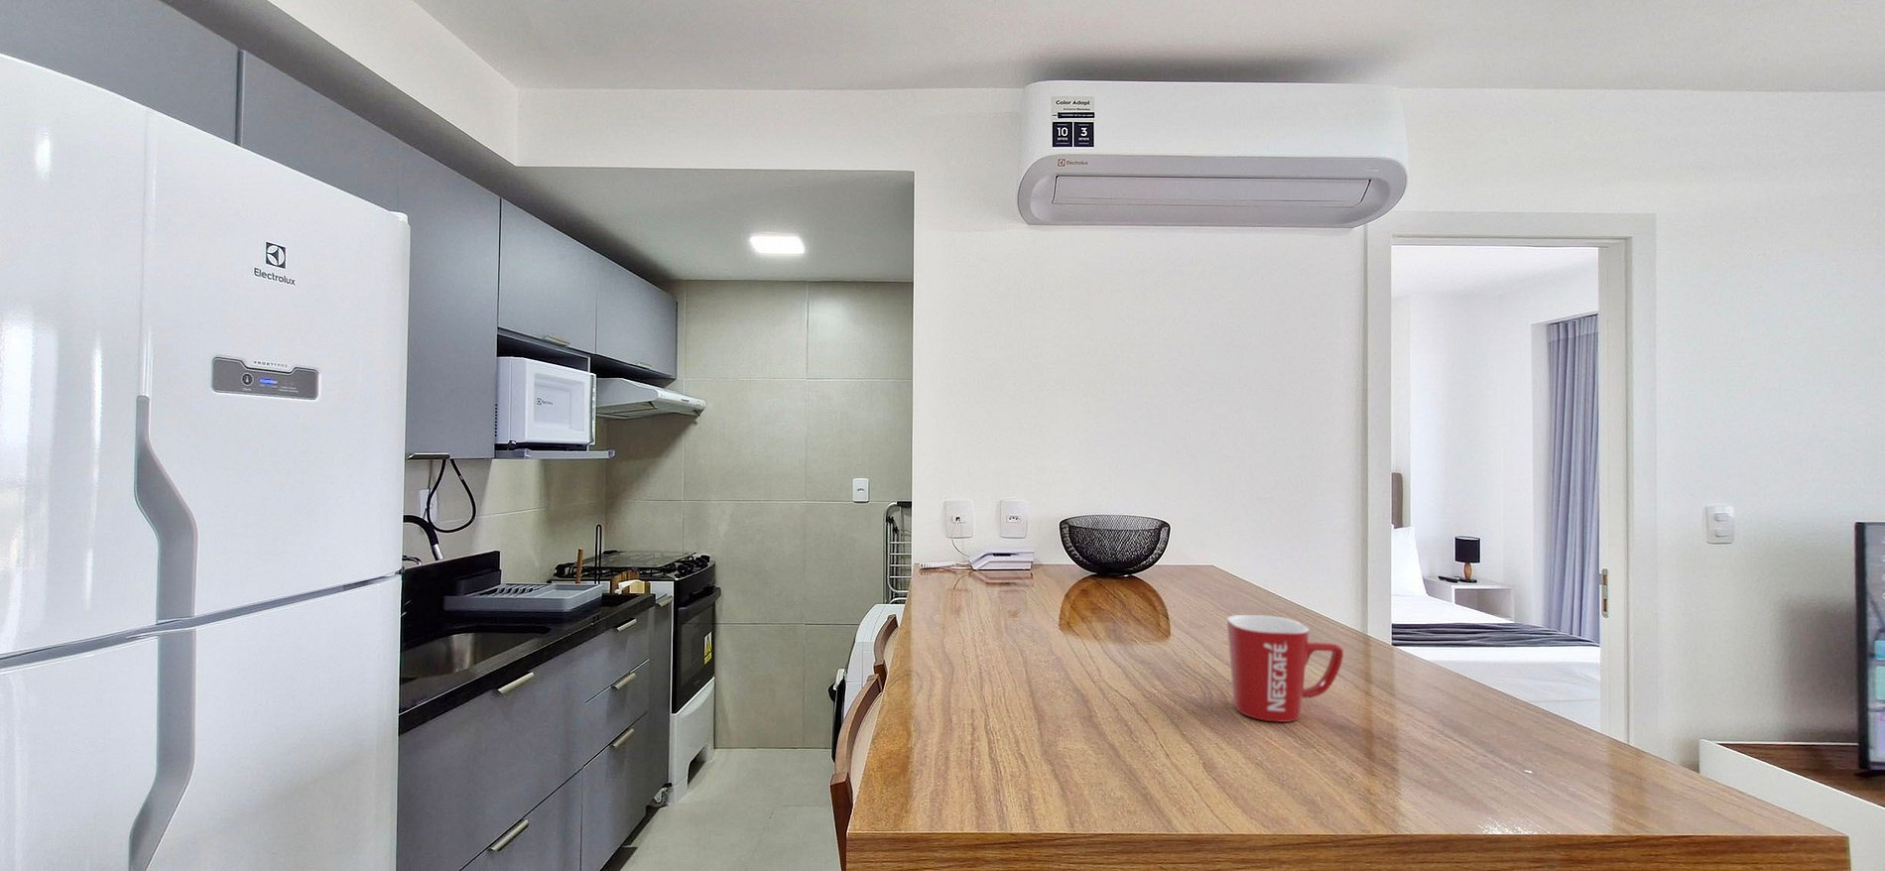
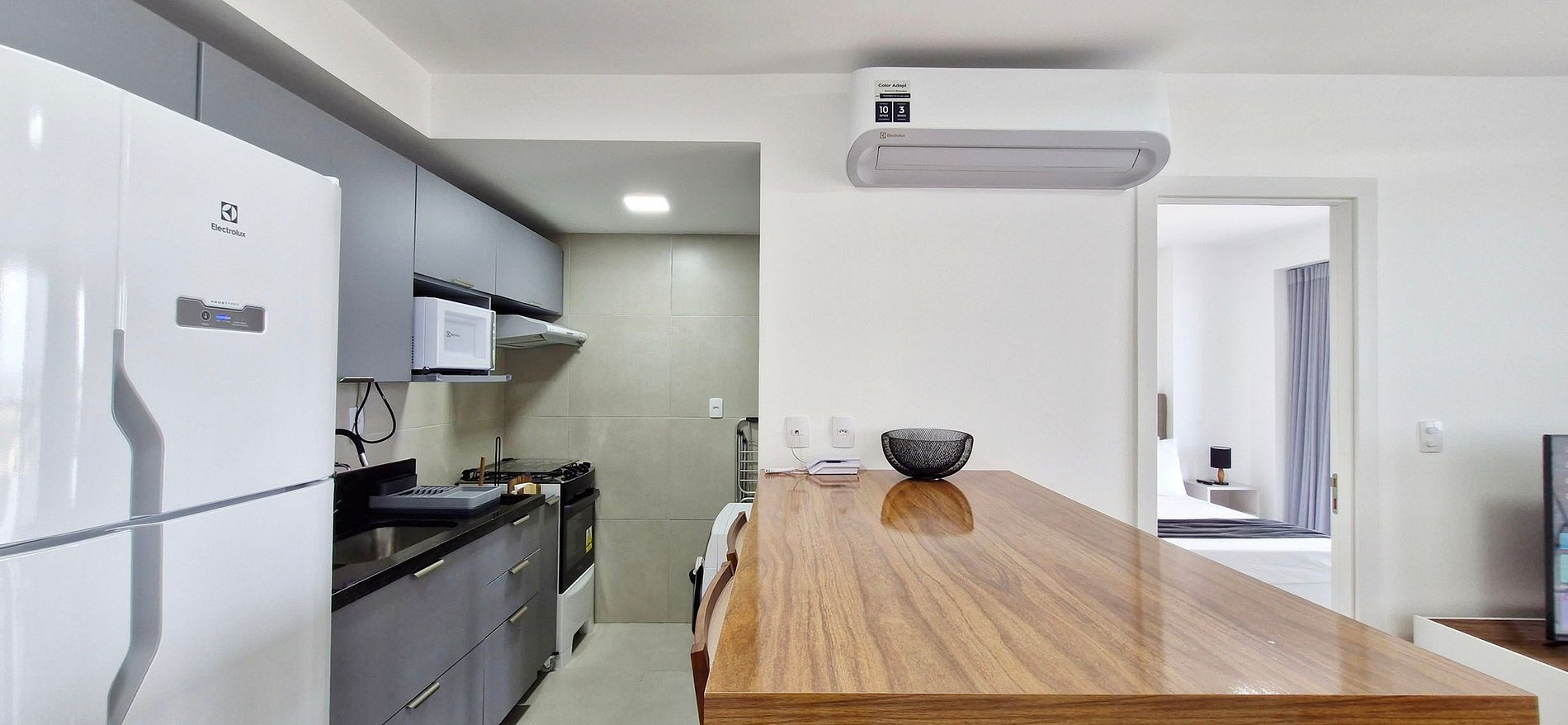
- mug [1226,614,1344,723]
